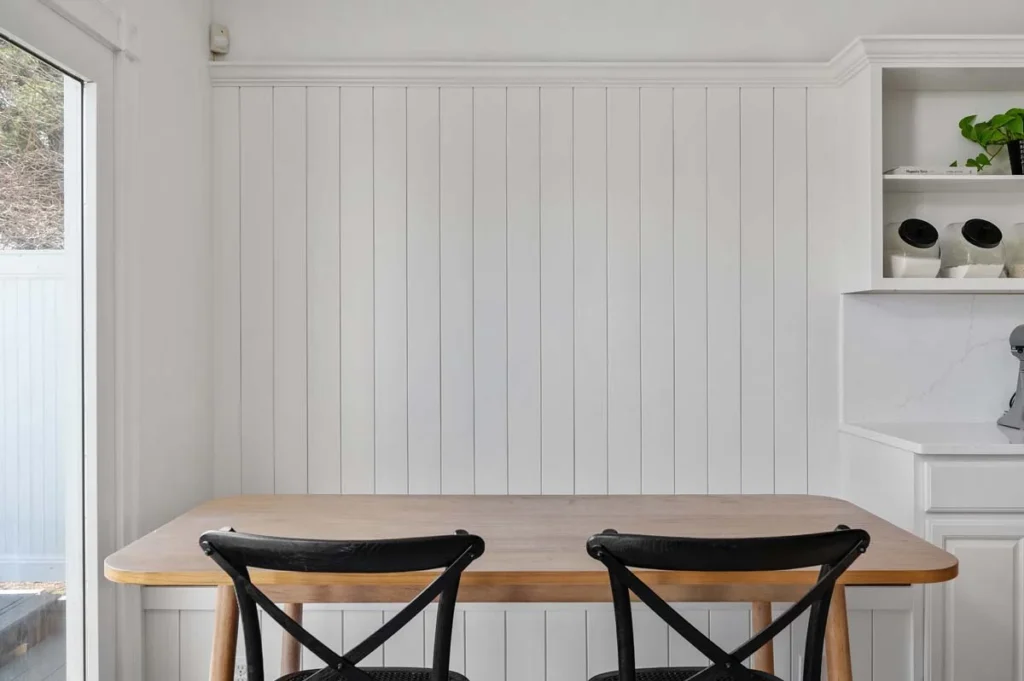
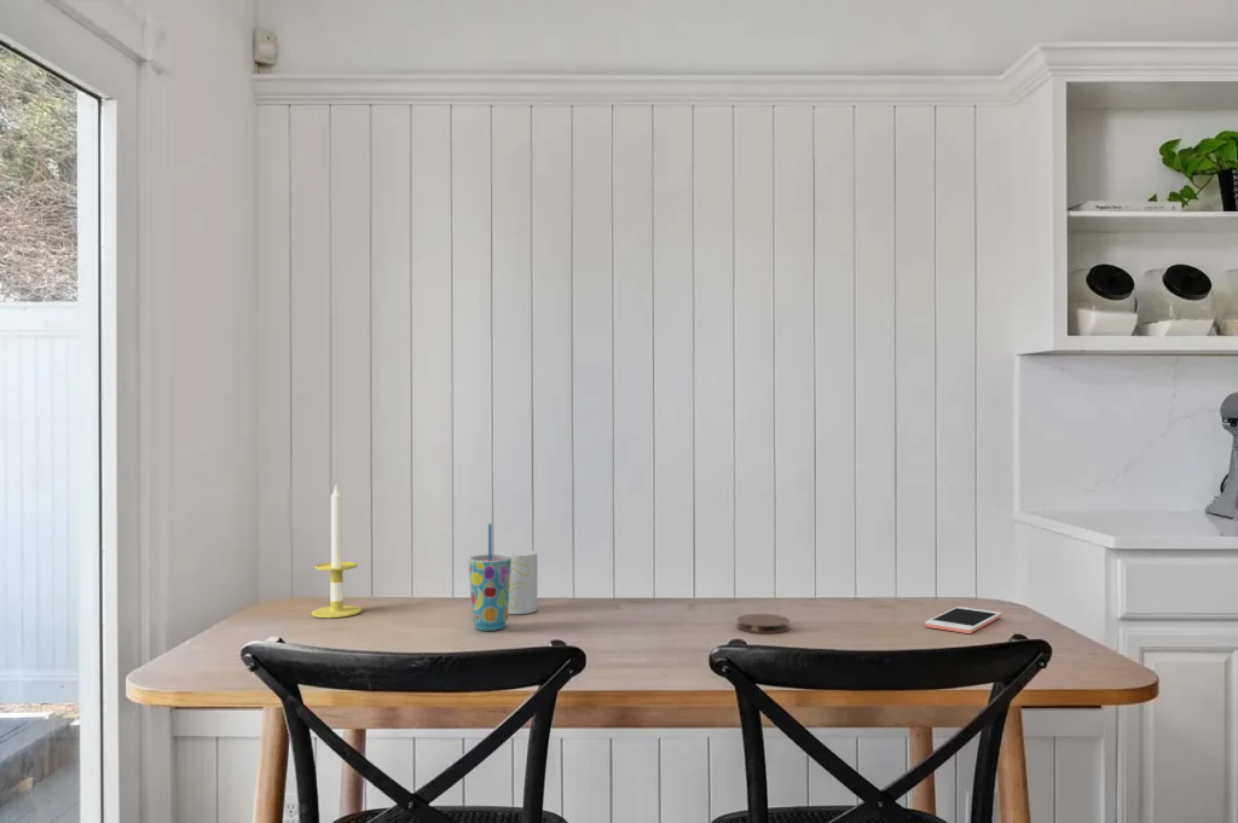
+ cup [497,549,538,615]
+ cup [468,522,511,632]
+ coaster [736,613,791,634]
+ candle [311,485,363,619]
+ cell phone [924,605,1002,634]
